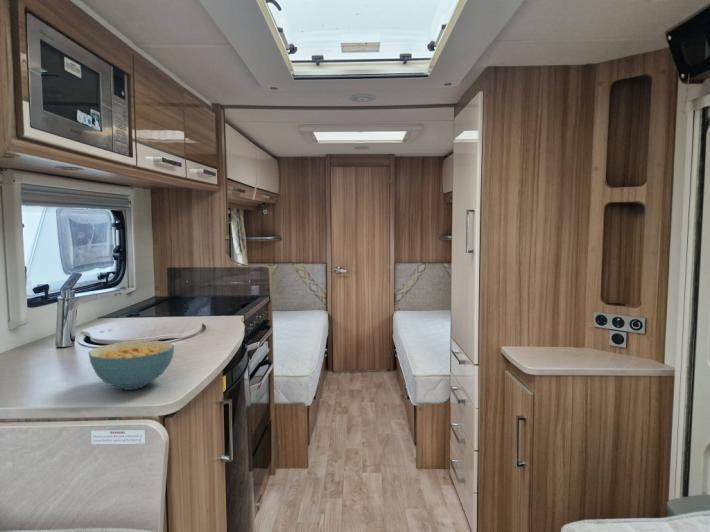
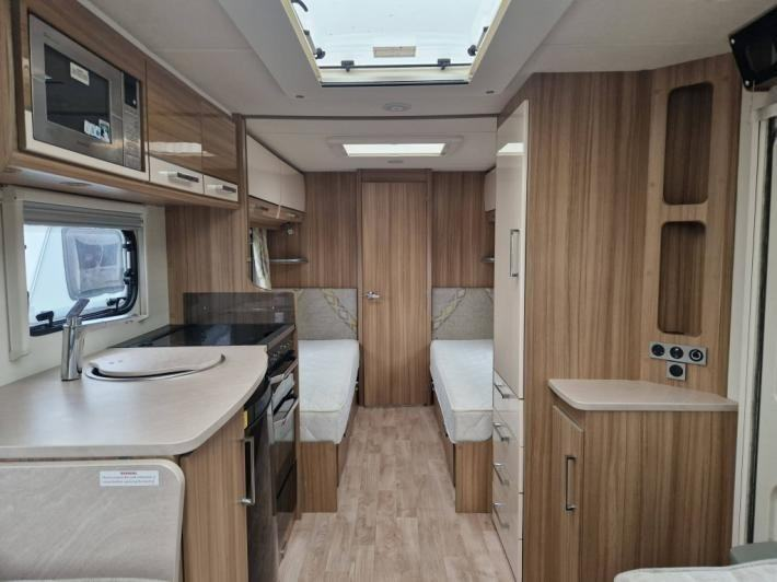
- cereal bowl [87,339,175,391]
